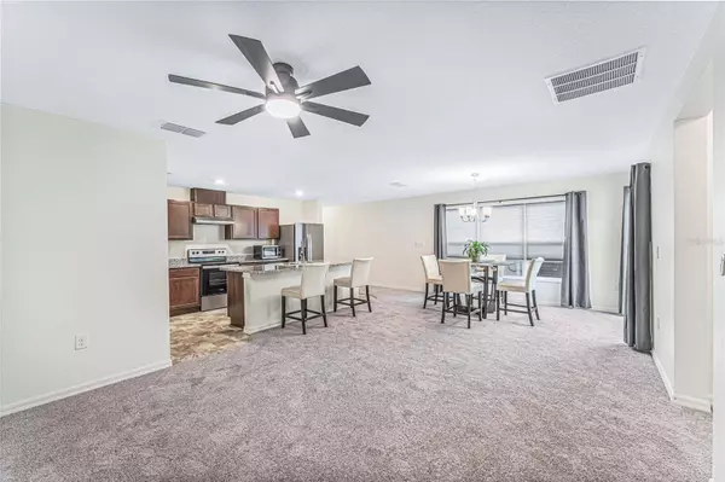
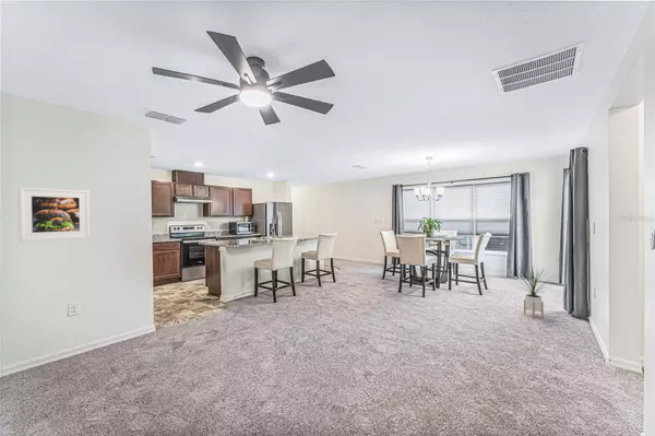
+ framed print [17,186,91,243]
+ house plant [517,263,548,319]
